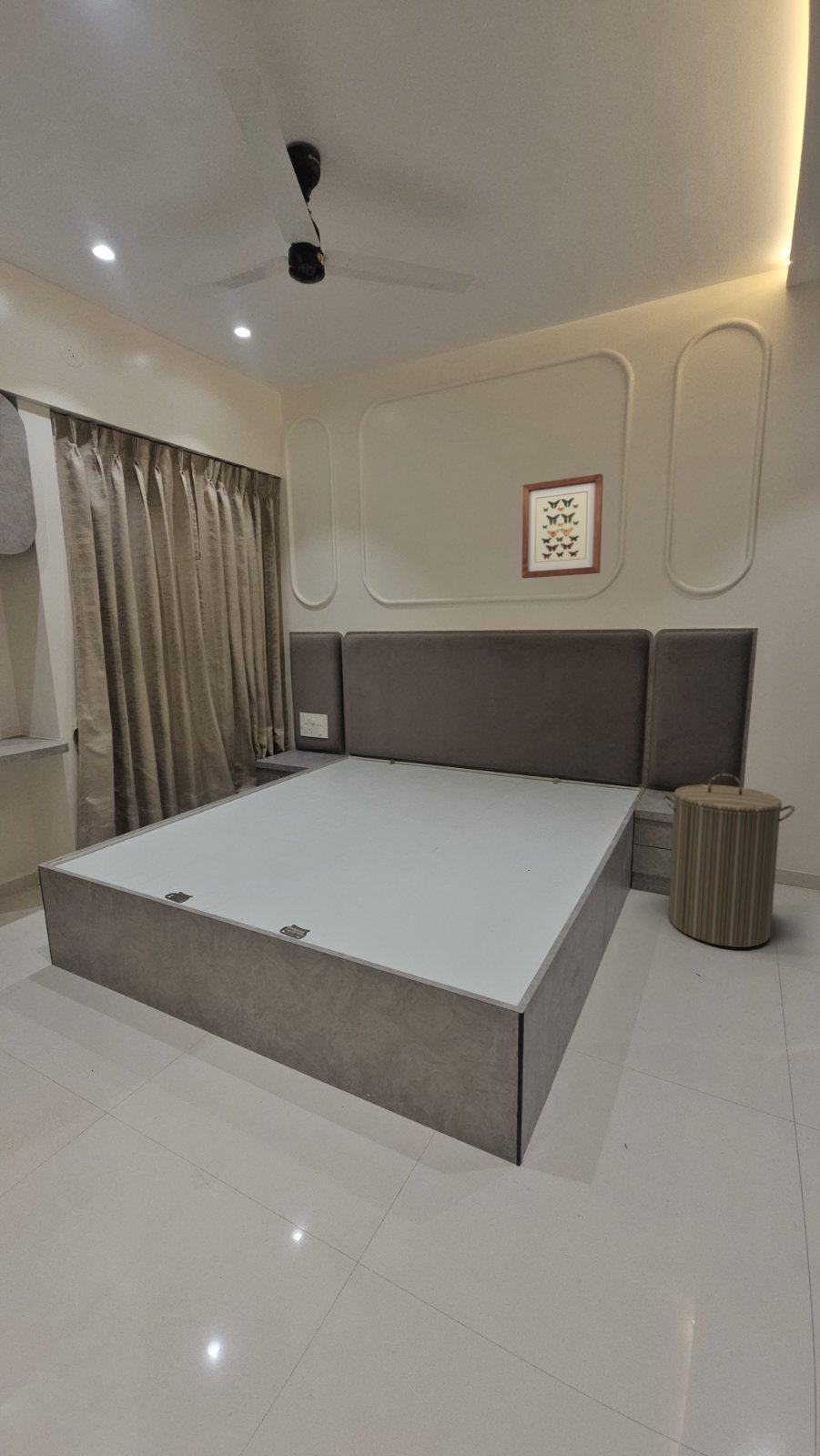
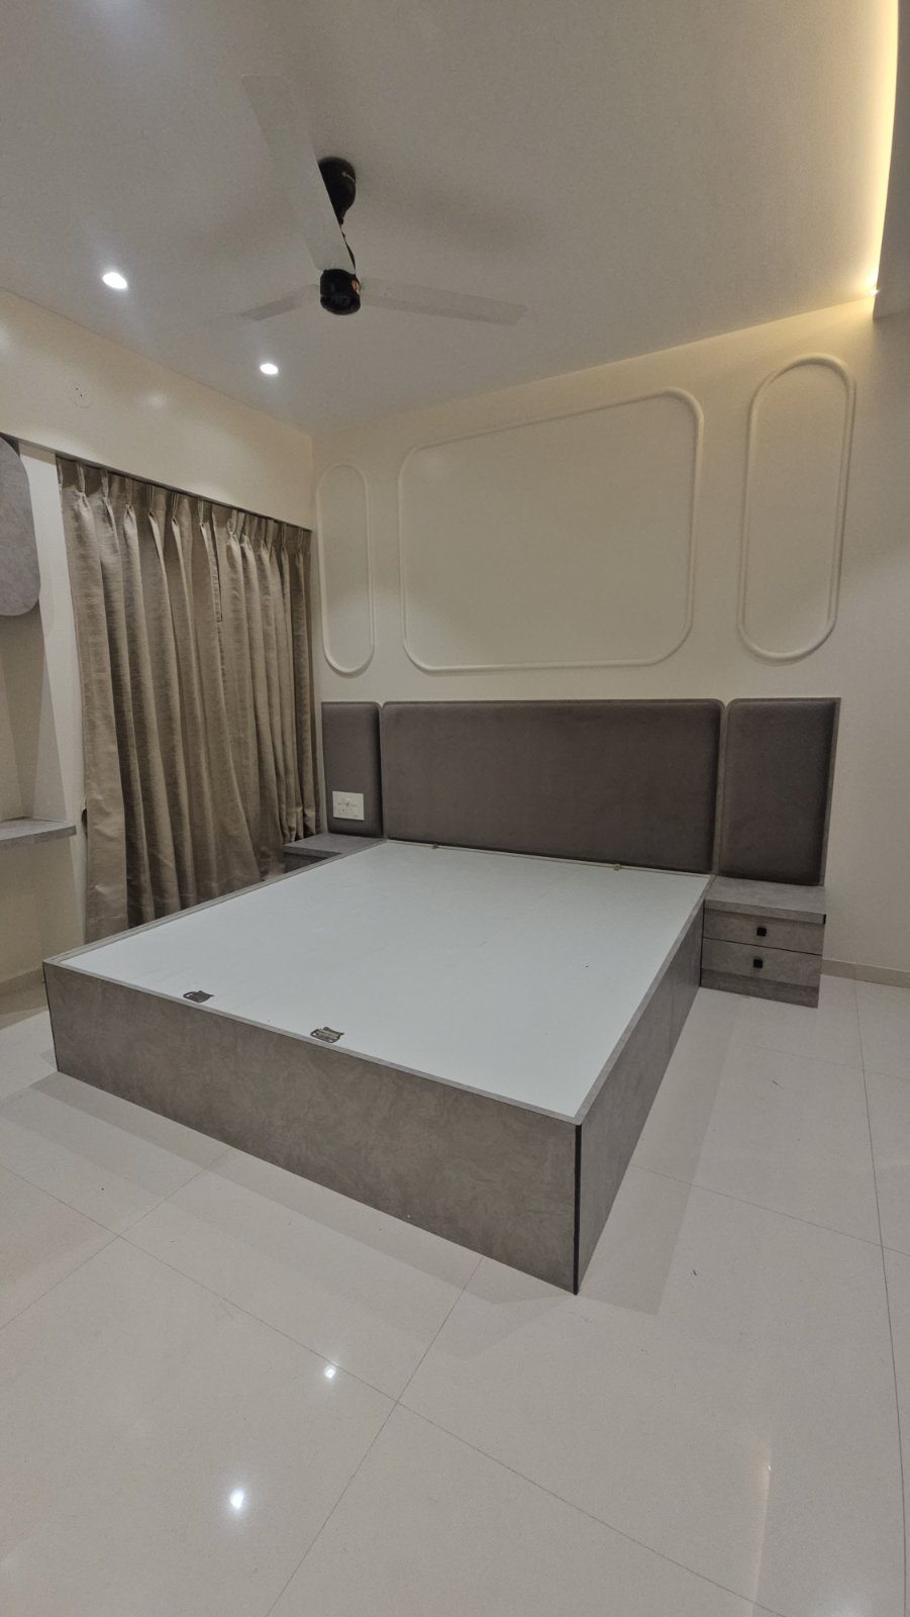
- laundry hamper [662,773,795,948]
- wall art [521,473,604,579]
